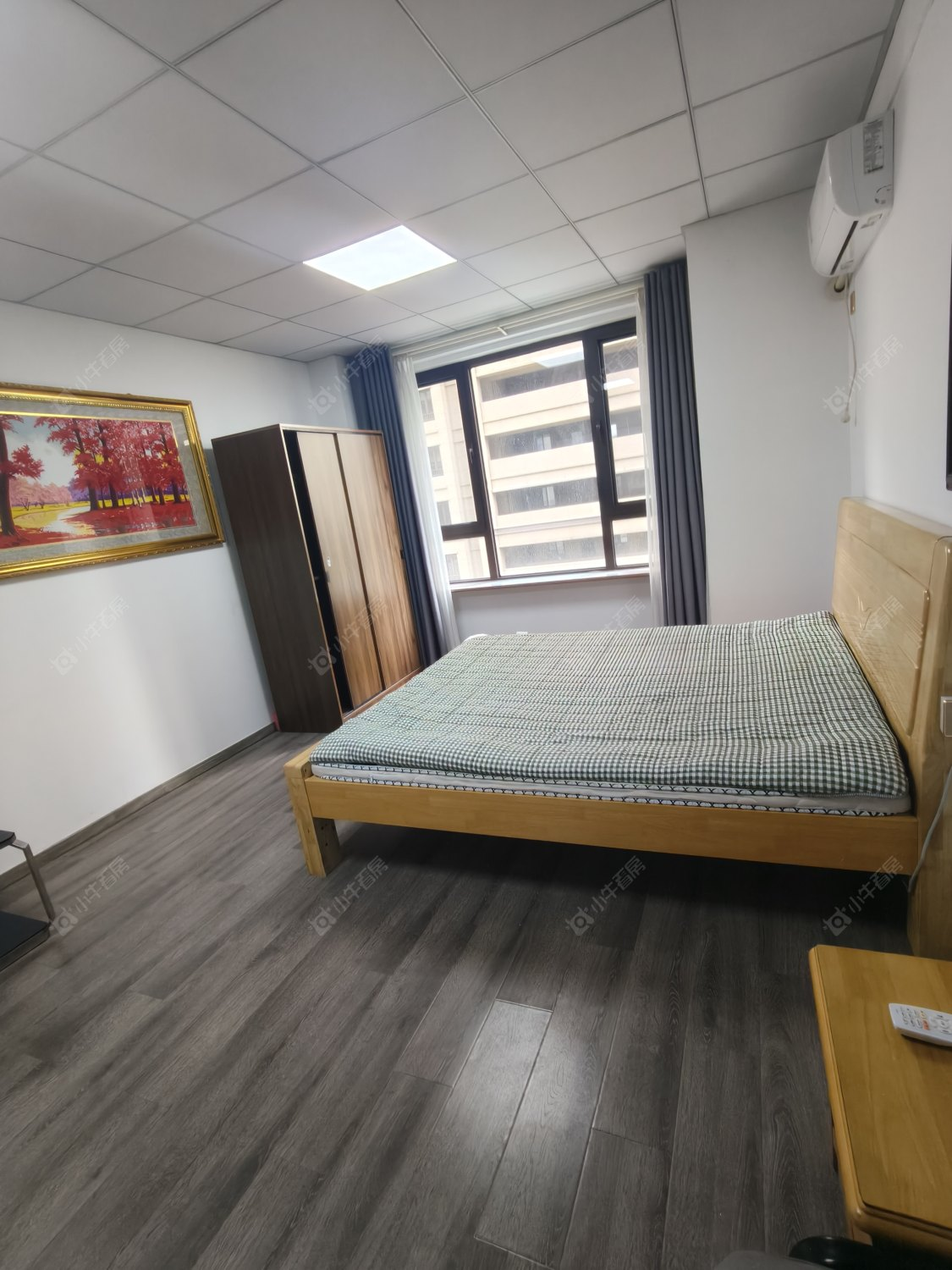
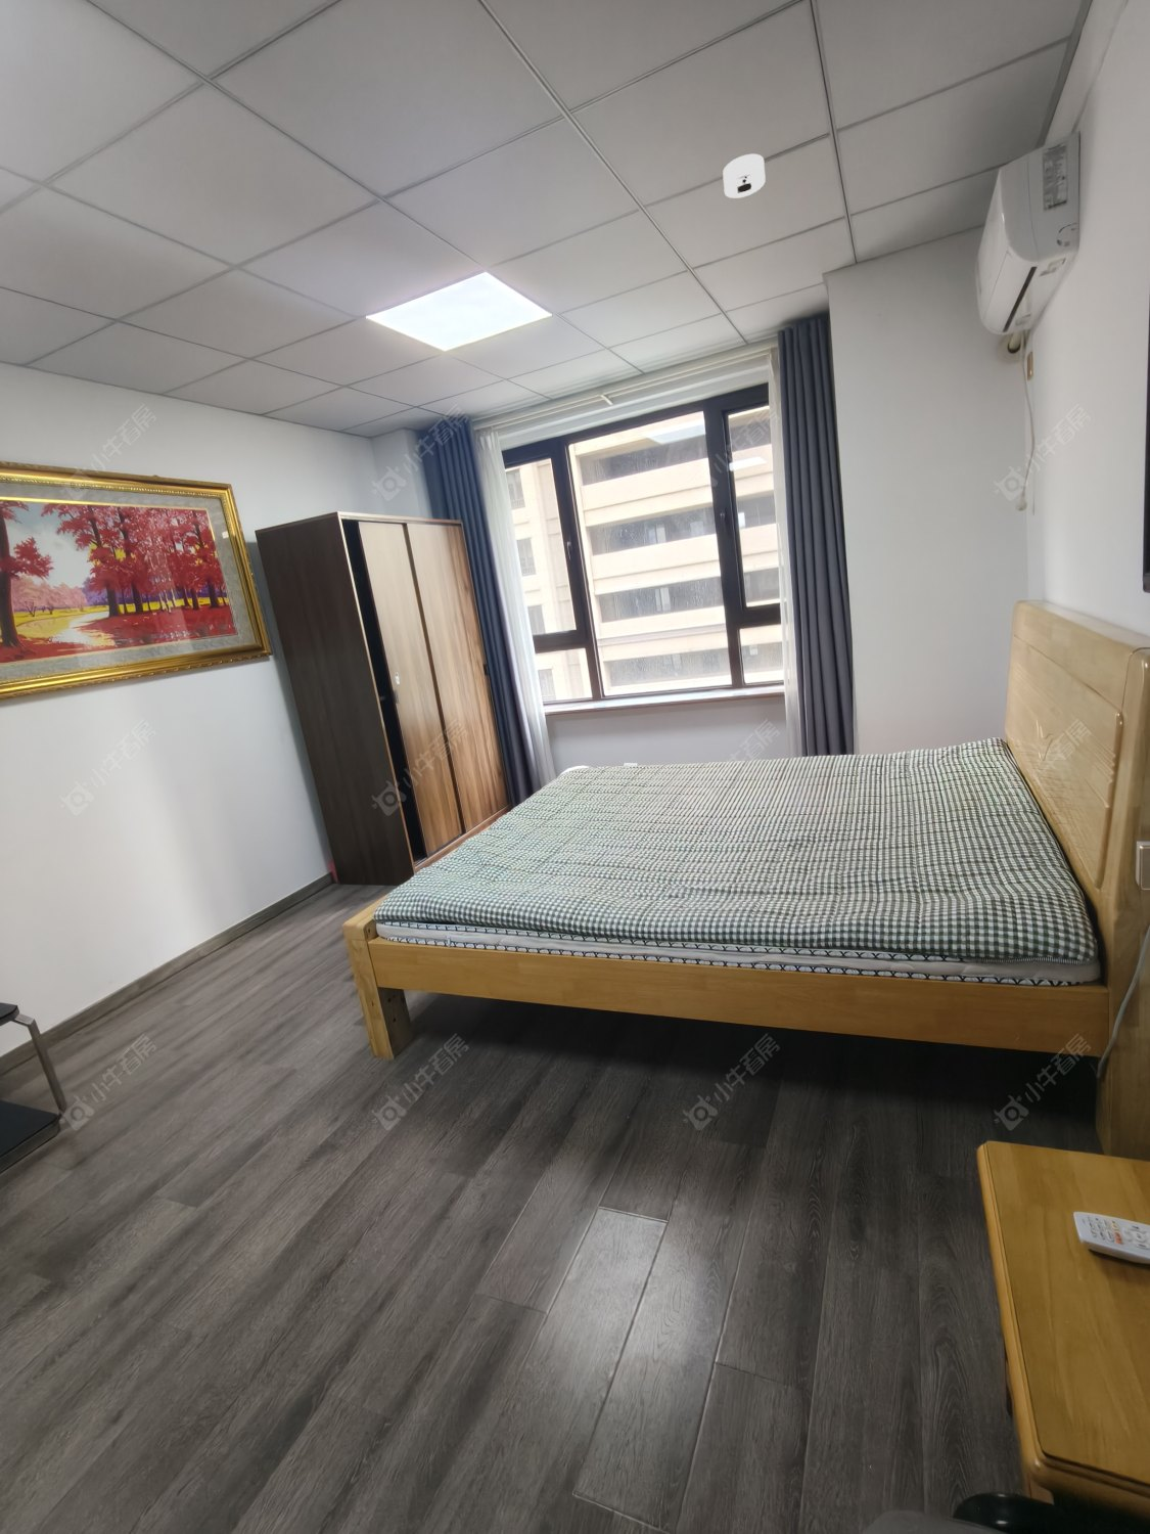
+ smoke detector [721,153,767,199]
